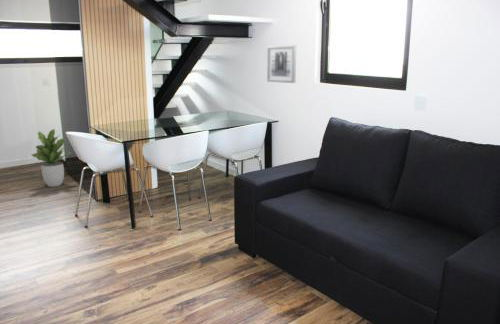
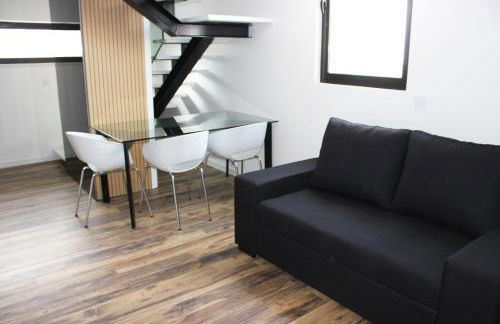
- wall art [266,44,297,84]
- potted plant [30,128,71,188]
